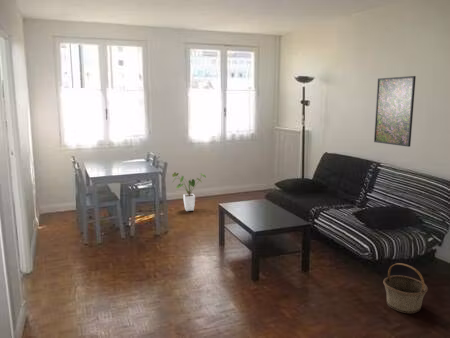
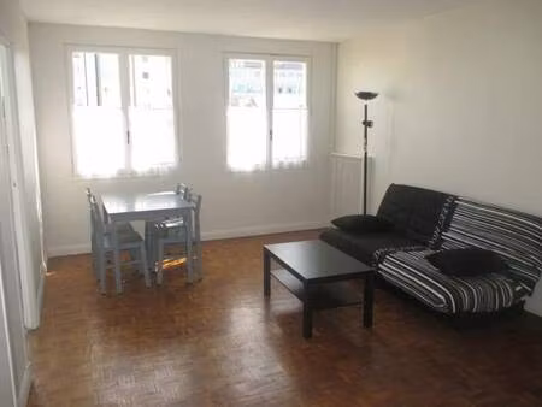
- house plant [171,171,207,212]
- basket [382,262,429,314]
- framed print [373,75,417,148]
